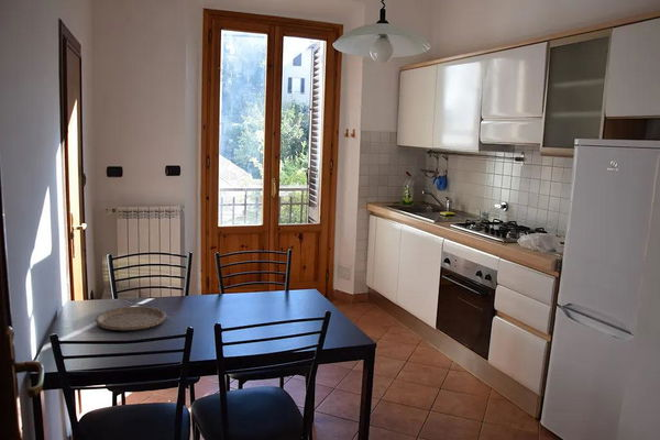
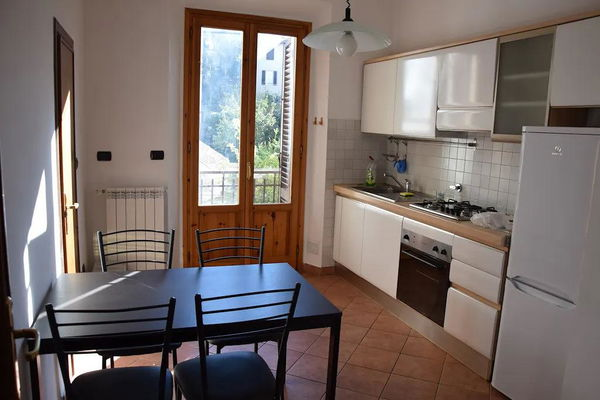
- plate [95,305,167,331]
